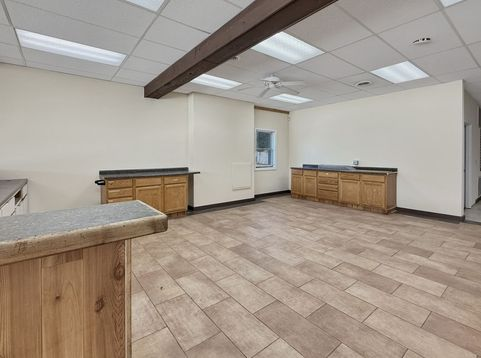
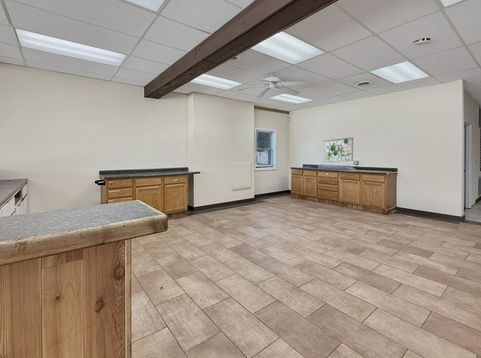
+ wall art [323,136,354,163]
